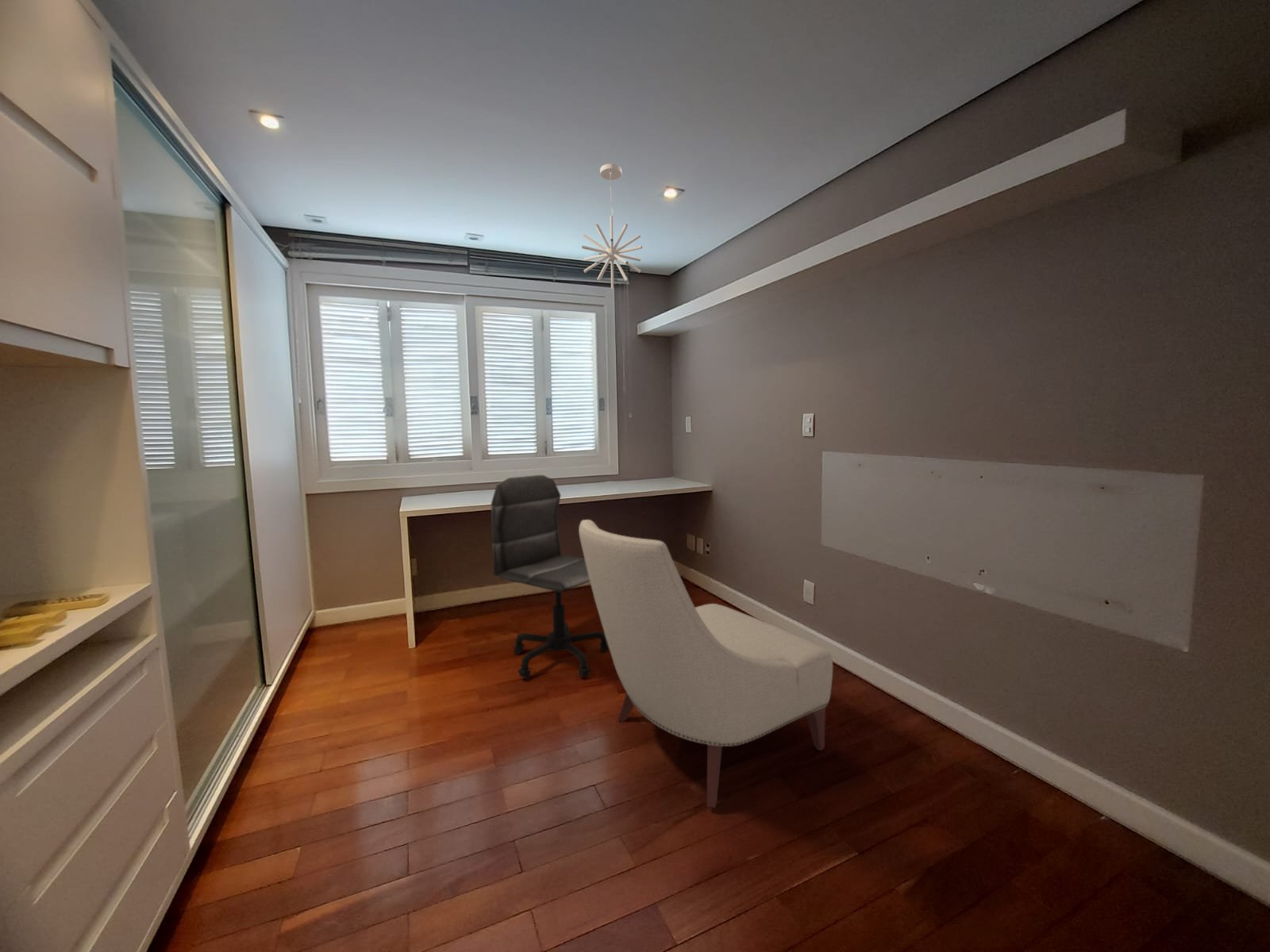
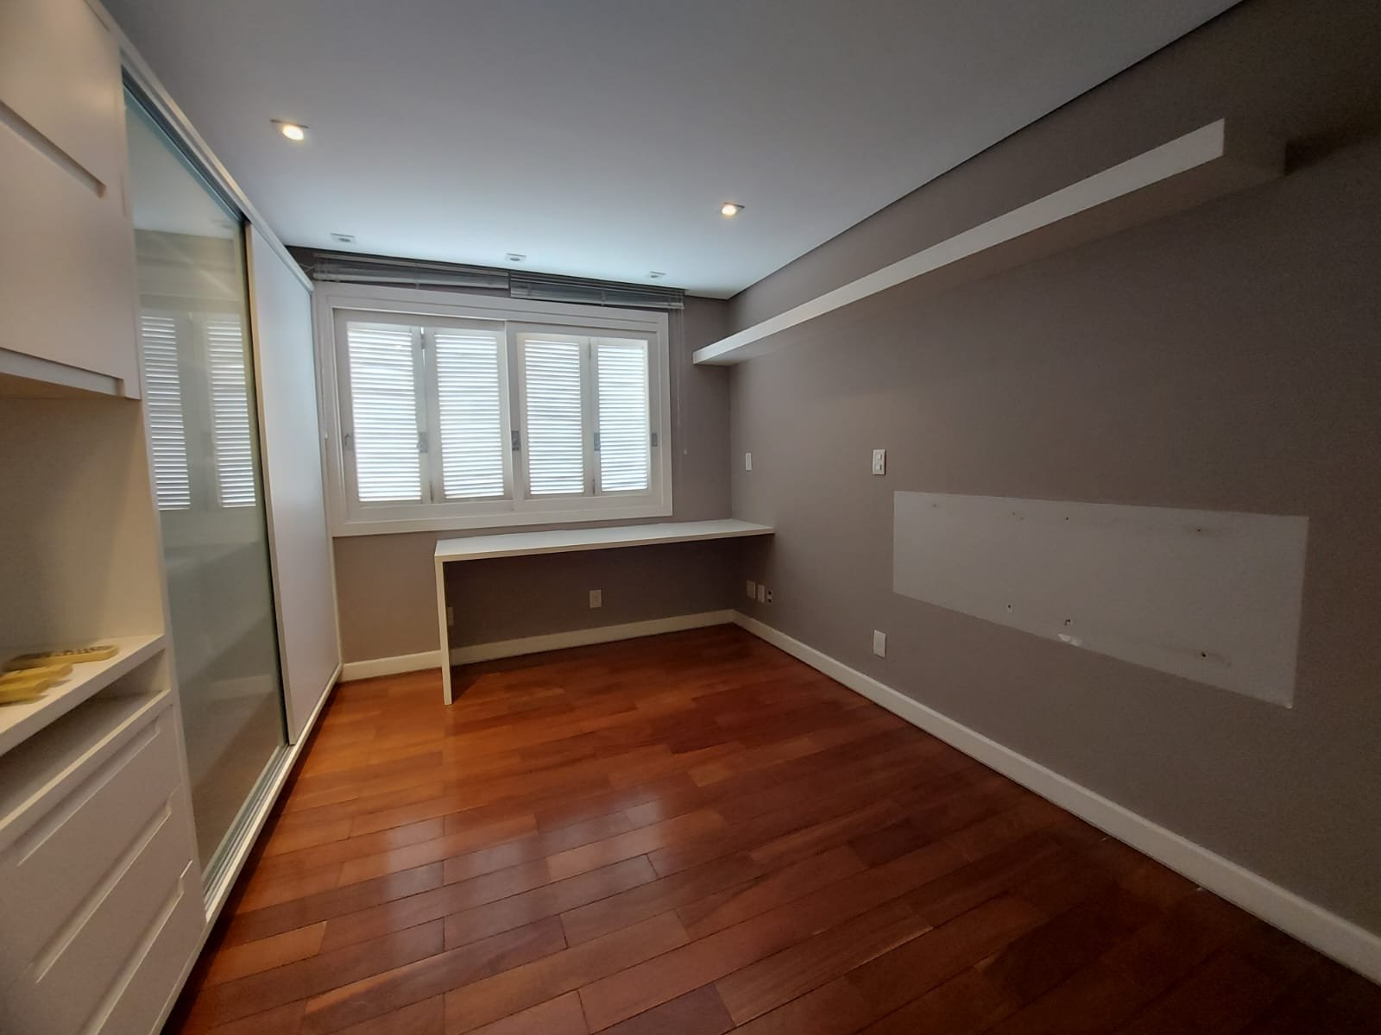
- chair [578,519,833,808]
- pendant light [581,163,643,290]
- office chair [491,474,610,680]
